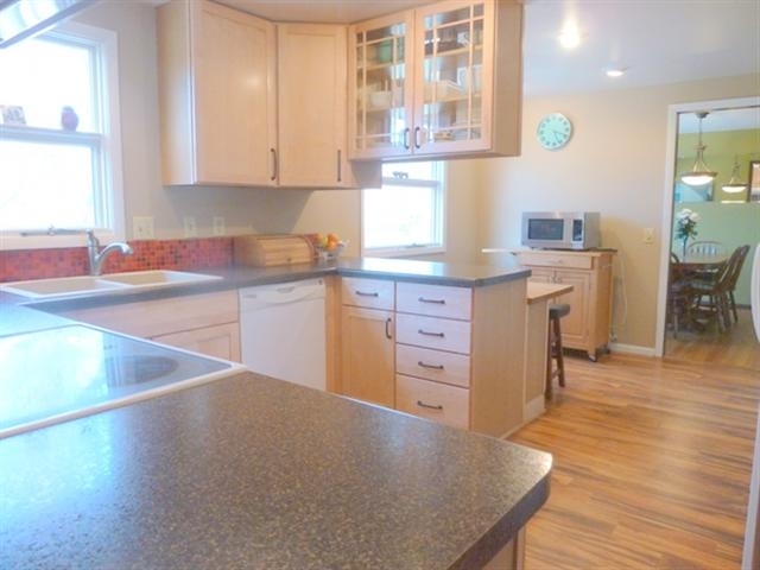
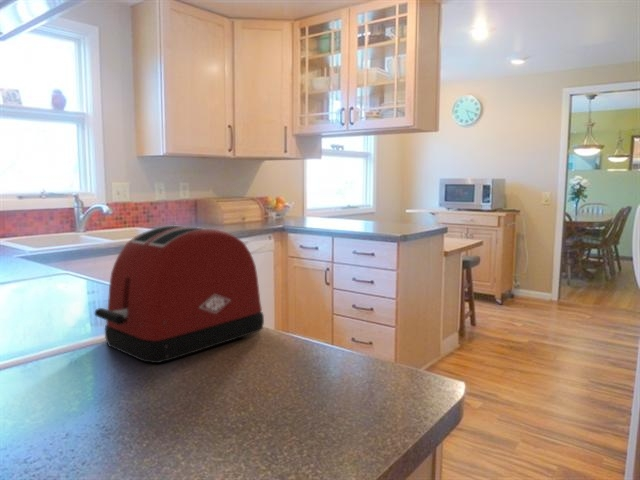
+ toaster [94,224,265,364]
